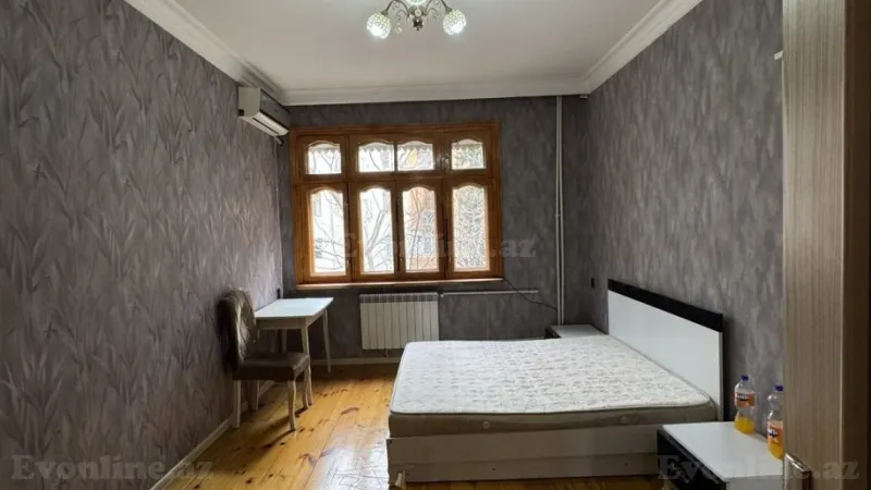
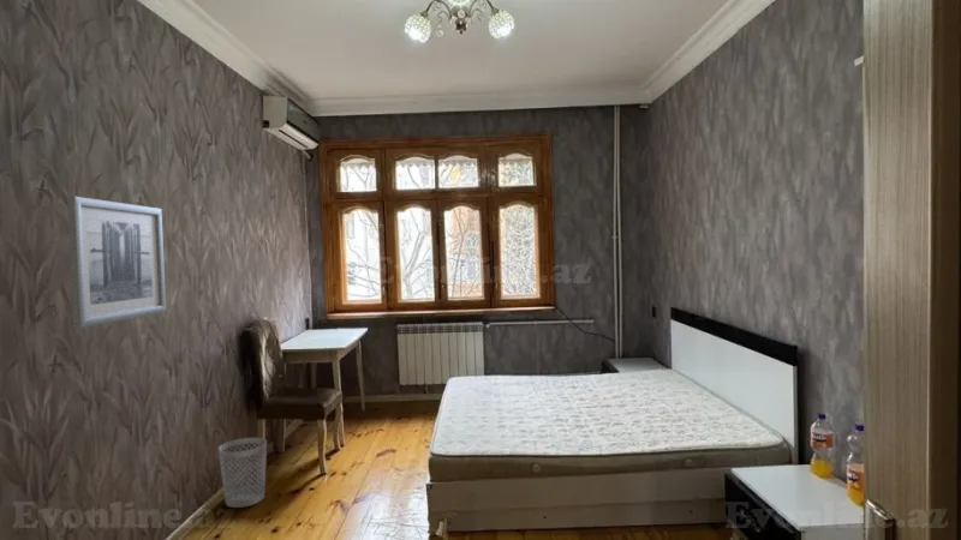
+ wall art [66,194,167,330]
+ wastebasket [217,437,268,509]
